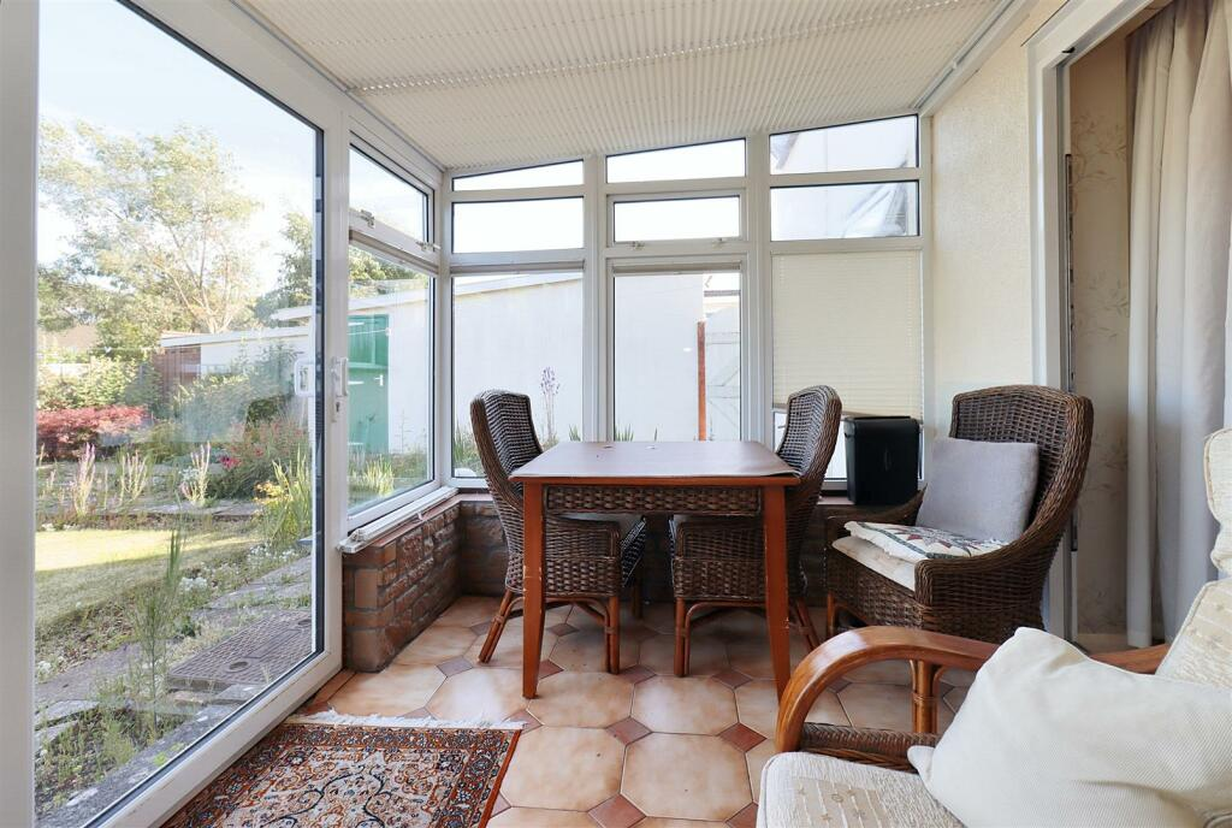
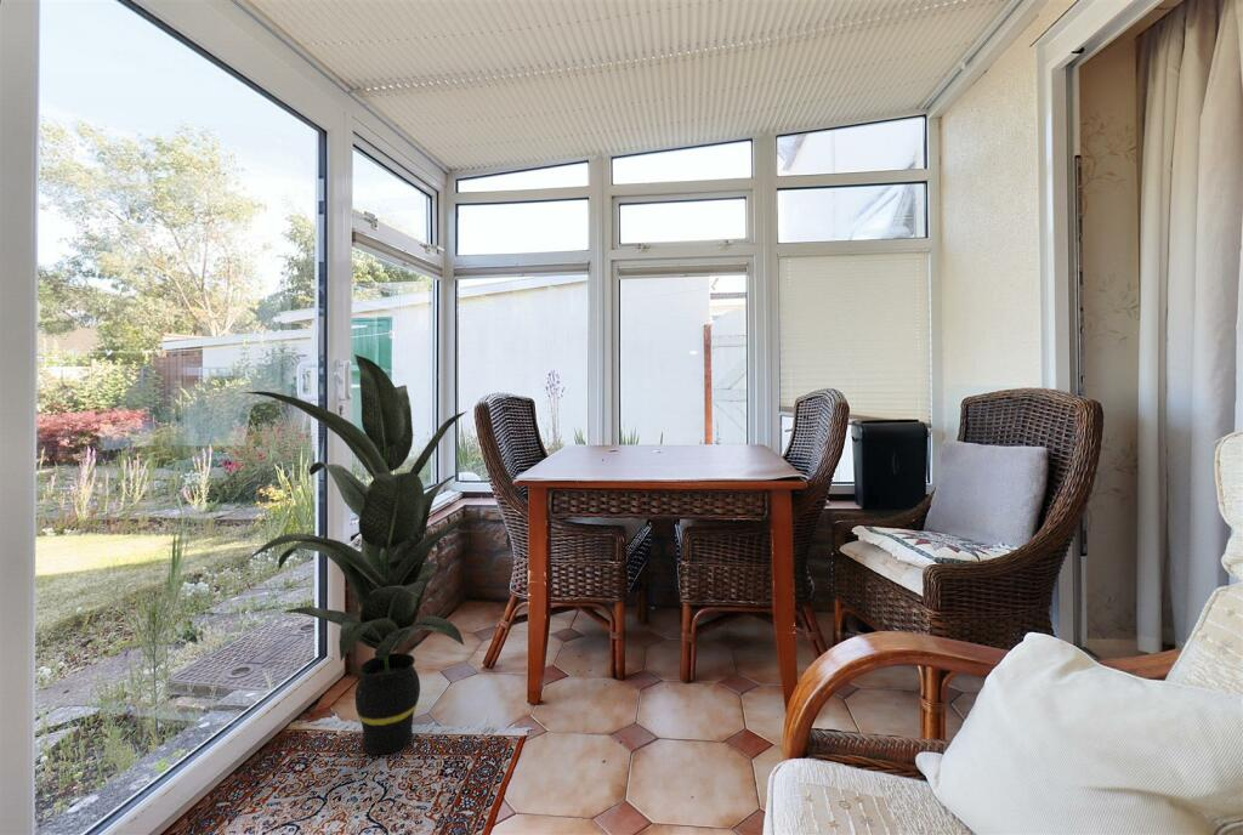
+ indoor plant [242,353,488,756]
